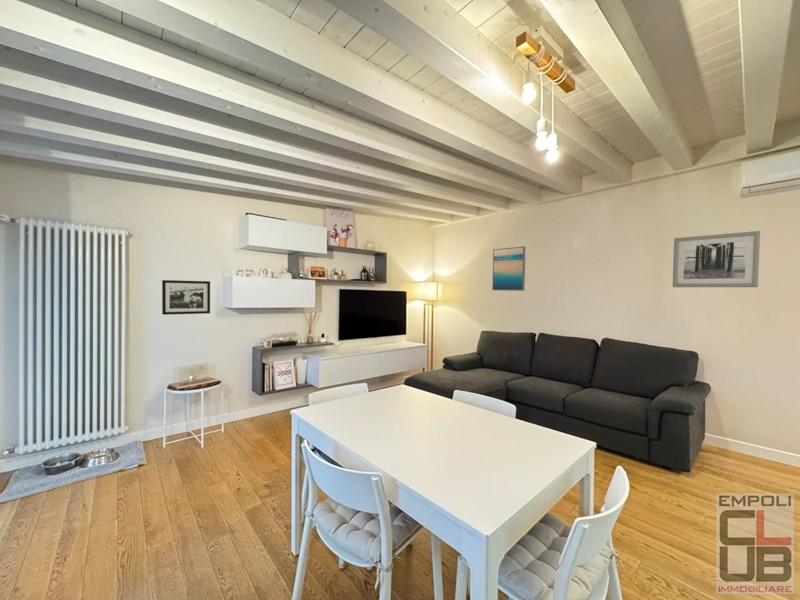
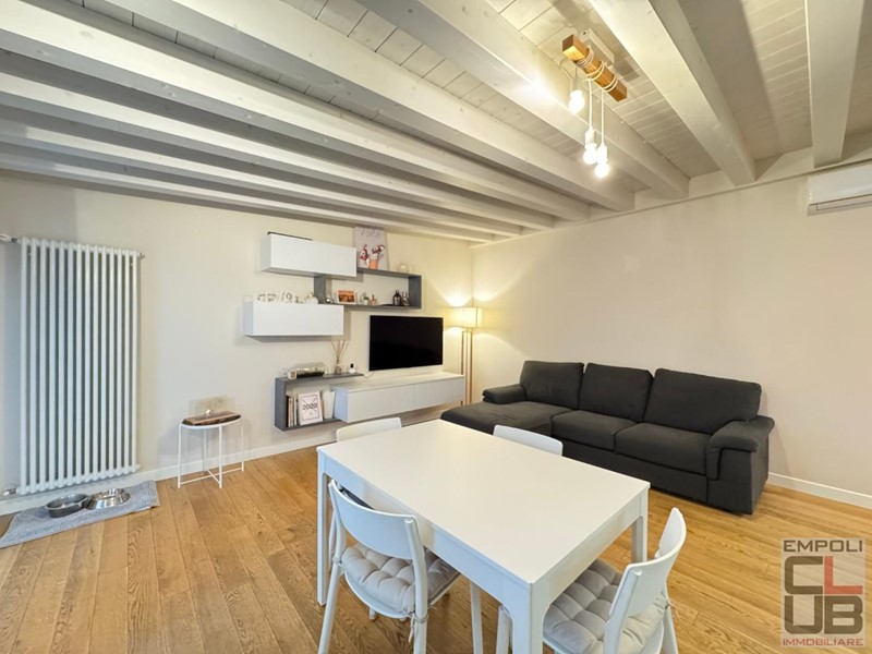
- picture frame [161,279,211,316]
- wall art [491,245,526,292]
- wall art [672,230,761,288]
